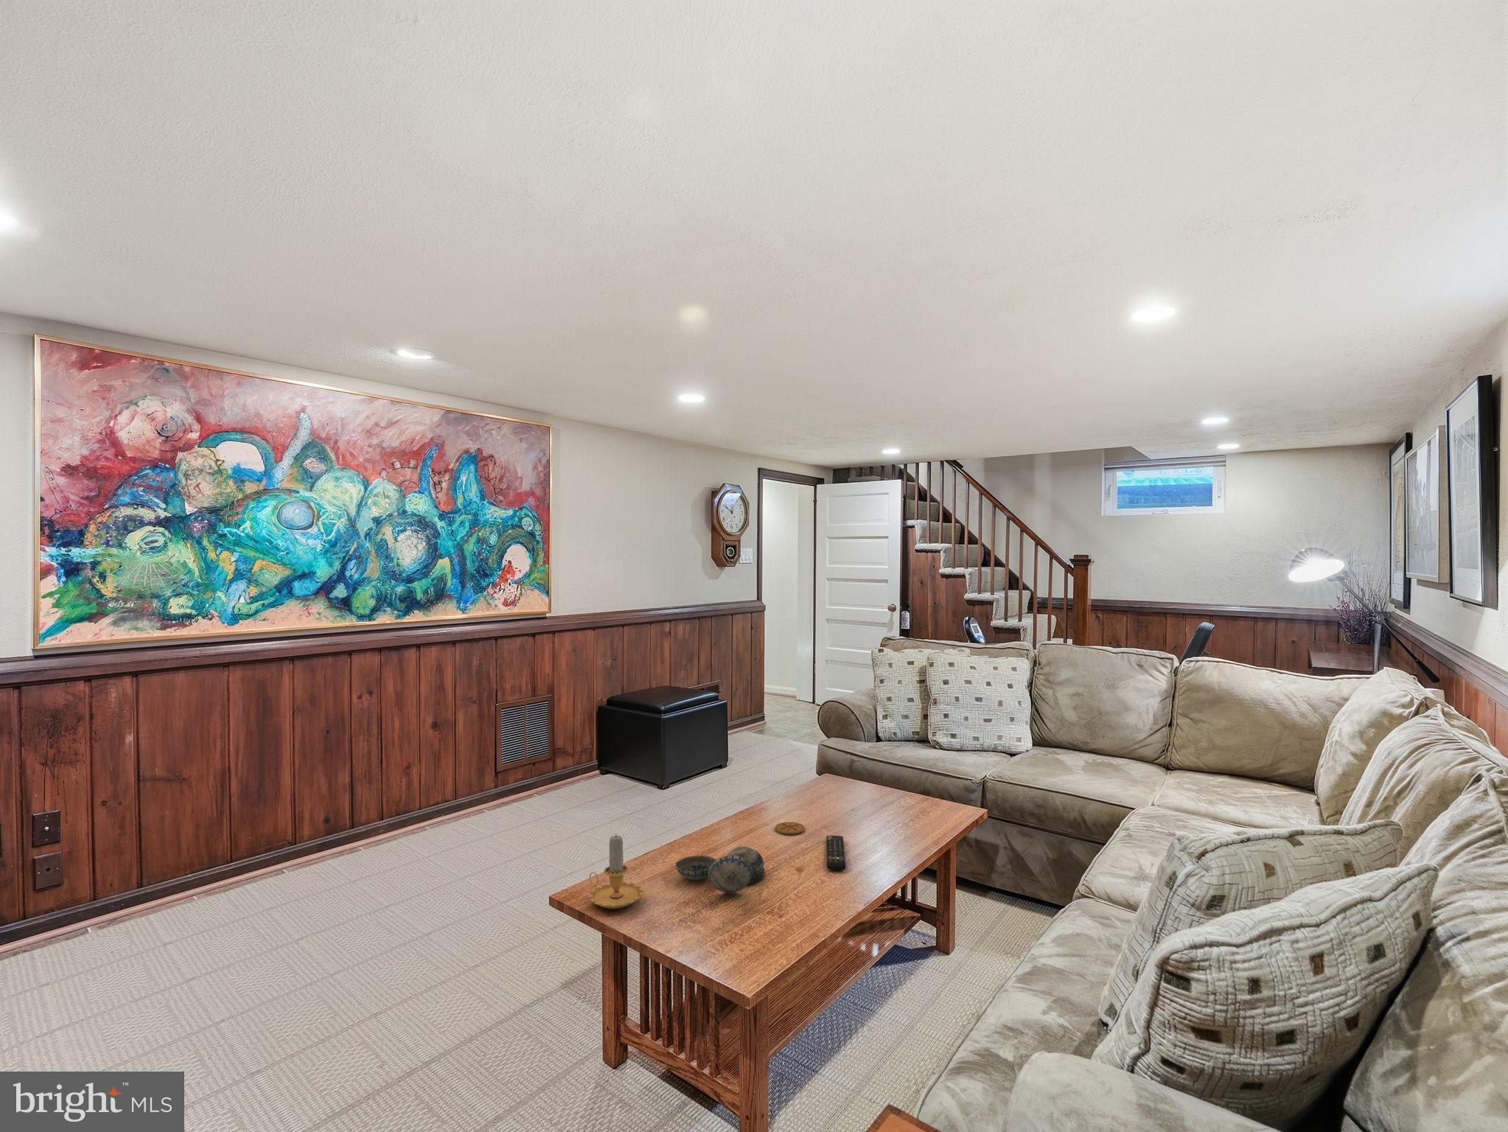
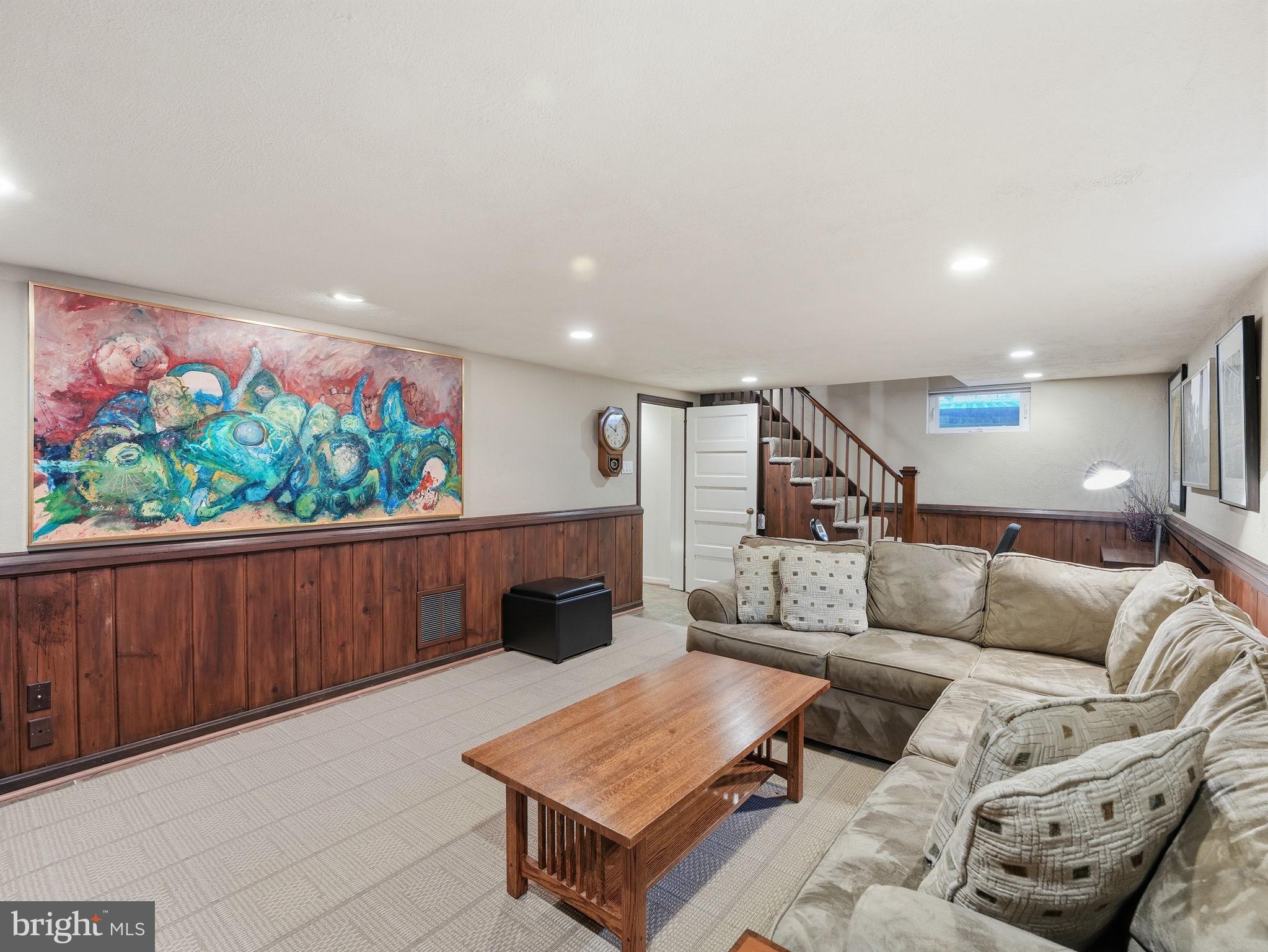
- candle [589,832,645,910]
- coaster [774,822,805,835]
- remote control [825,835,846,872]
- decorative bowl [674,847,765,894]
